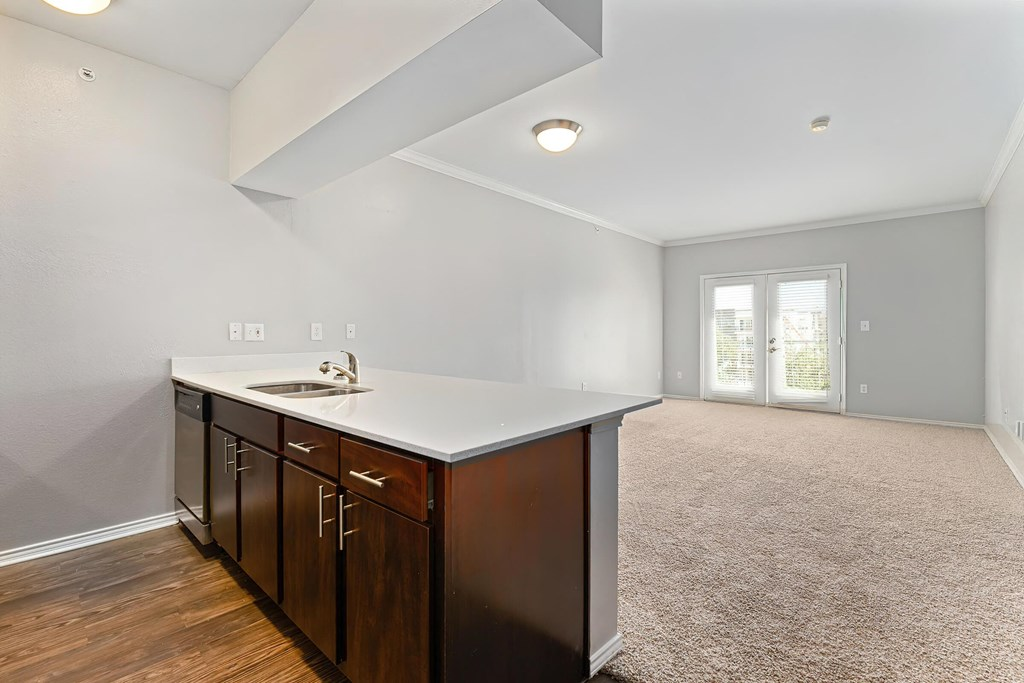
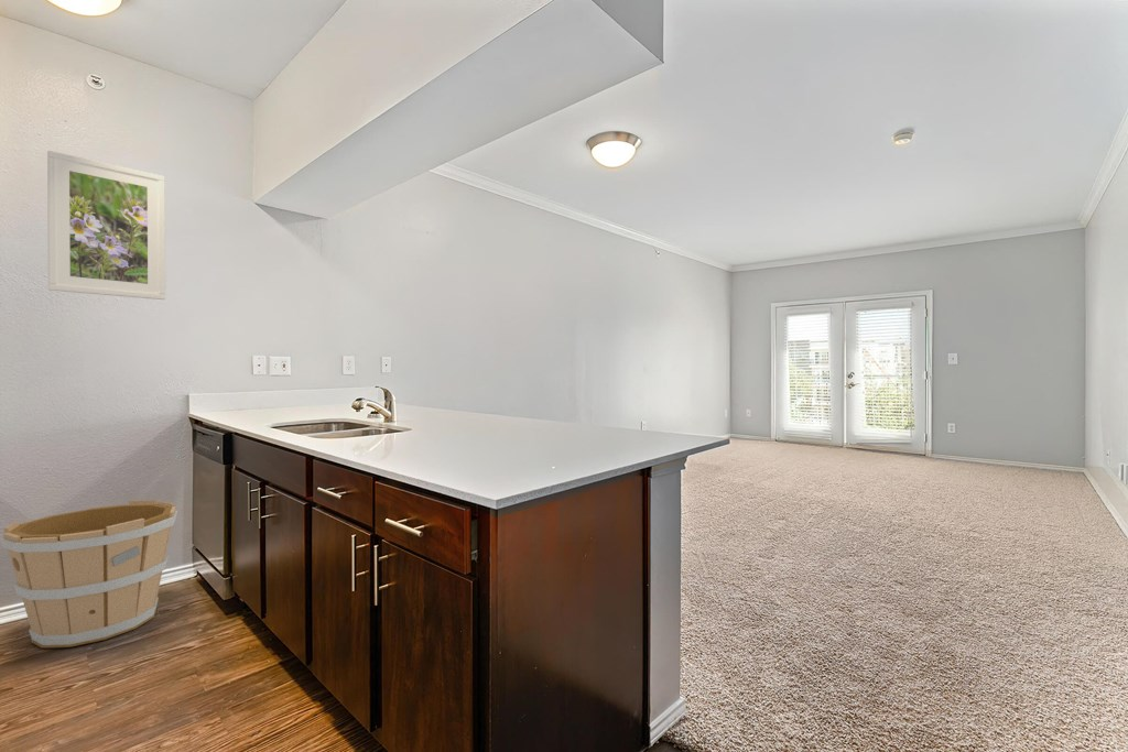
+ wooden bucket [0,499,178,649]
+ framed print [46,150,166,301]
